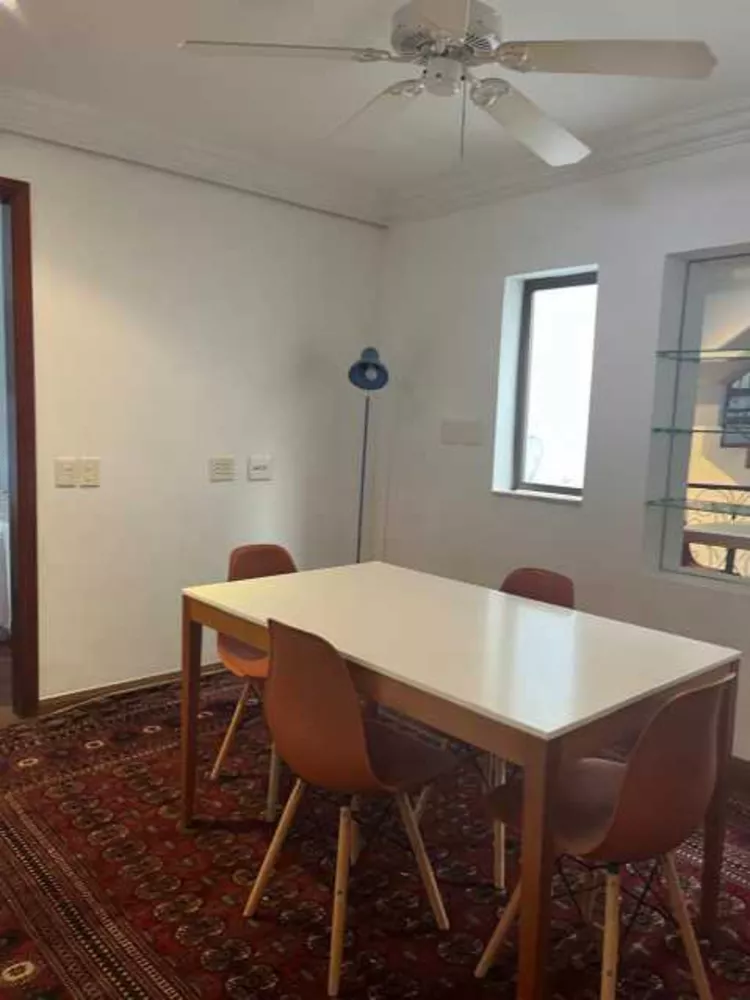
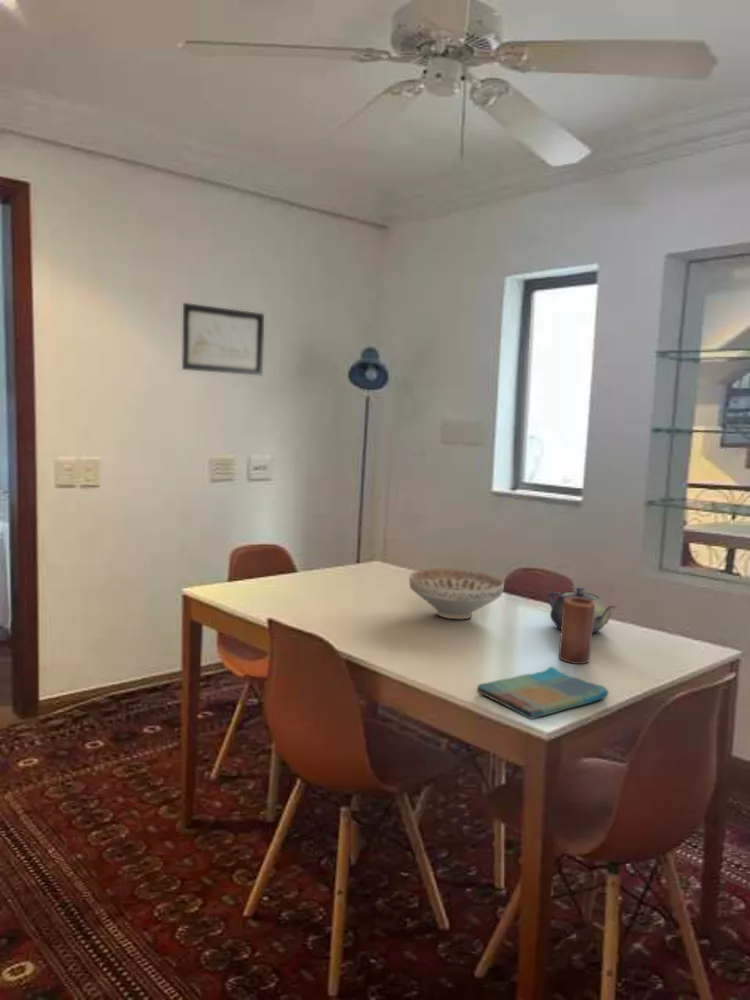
+ dish towel [476,666,610,720]
+ wall art [181,302,265,377]
+ teapot [547,586,618,634]
+ decorative bowl [408,567,505,620]
+ candle [558,597,595,665]
